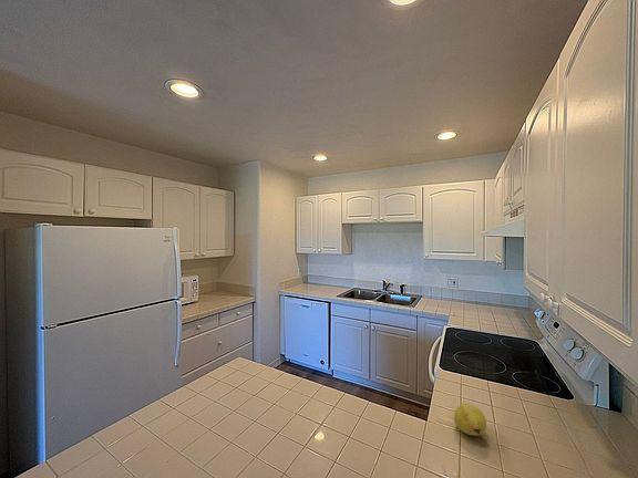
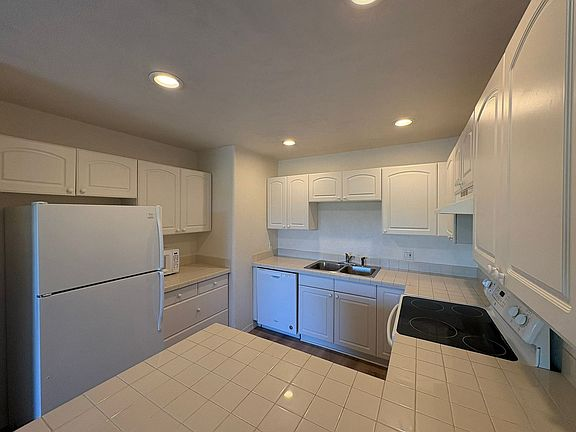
- fruit [453,403,487,437]
